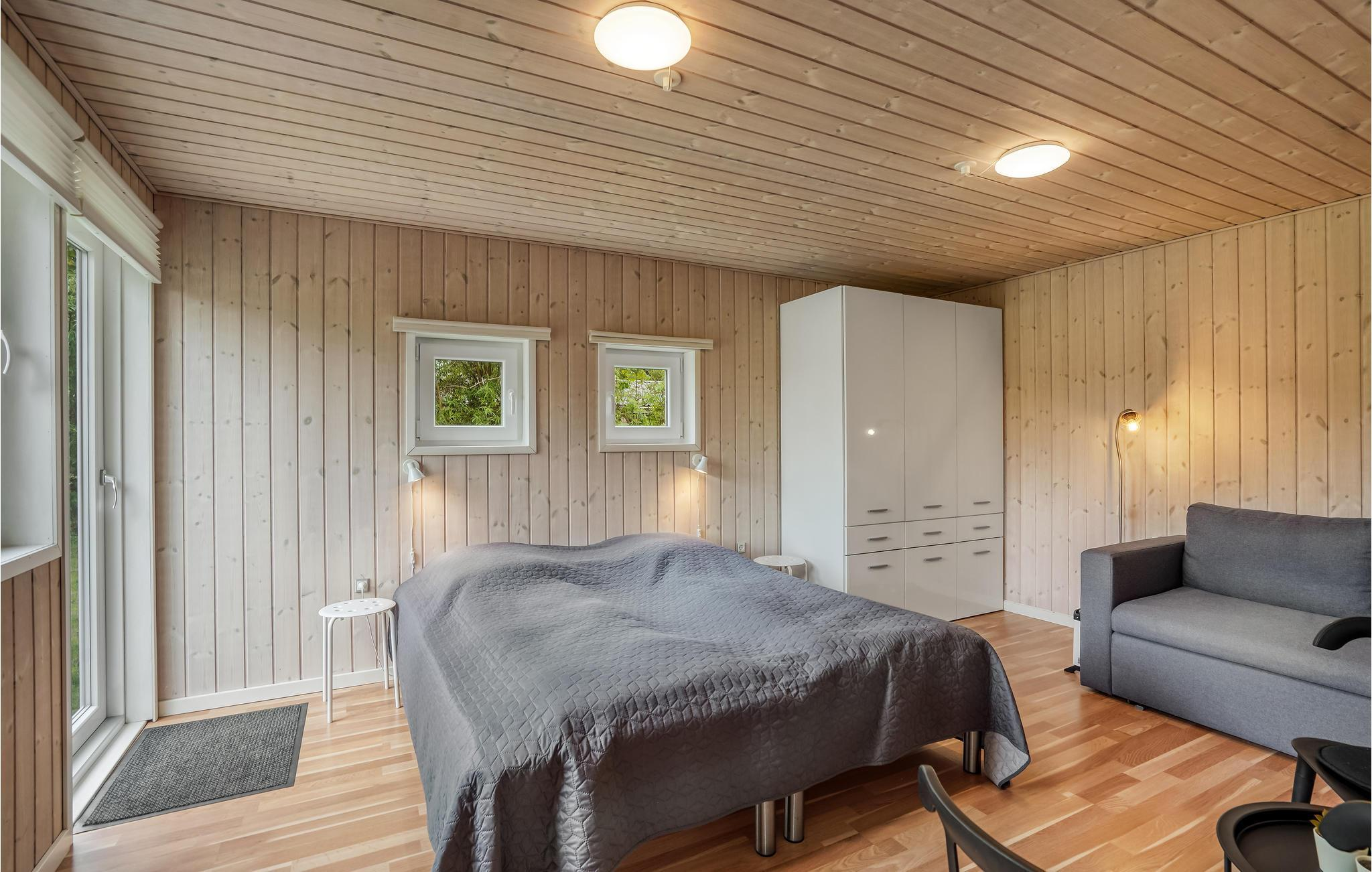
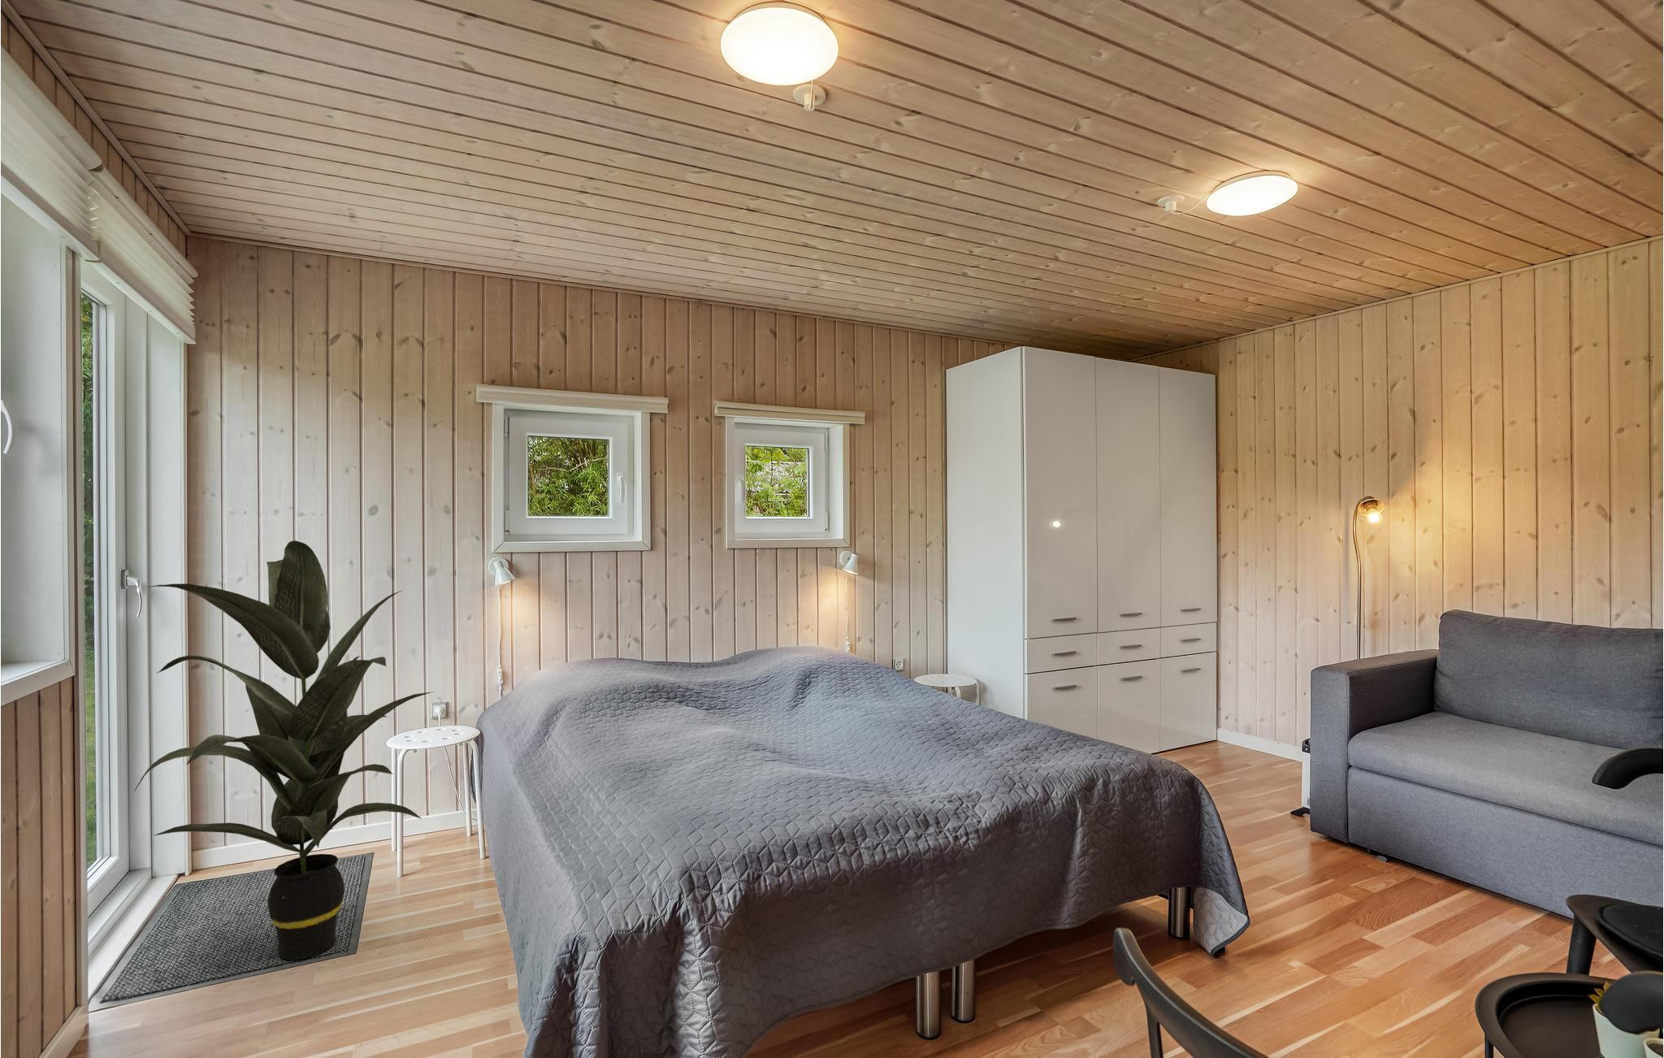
+ indoor plant [133,540,435,961]
